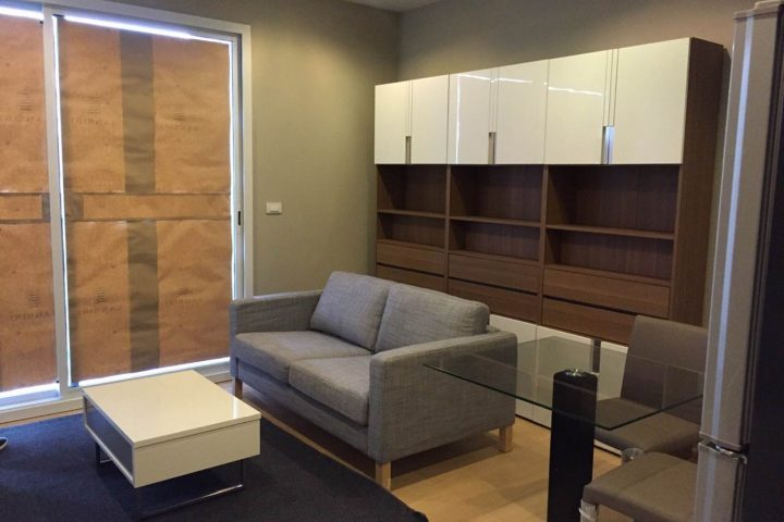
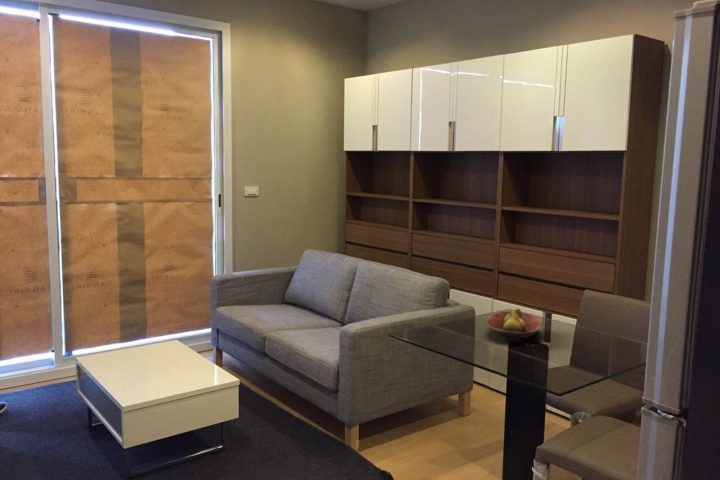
+ fruit bowl [486,307,543,343]
